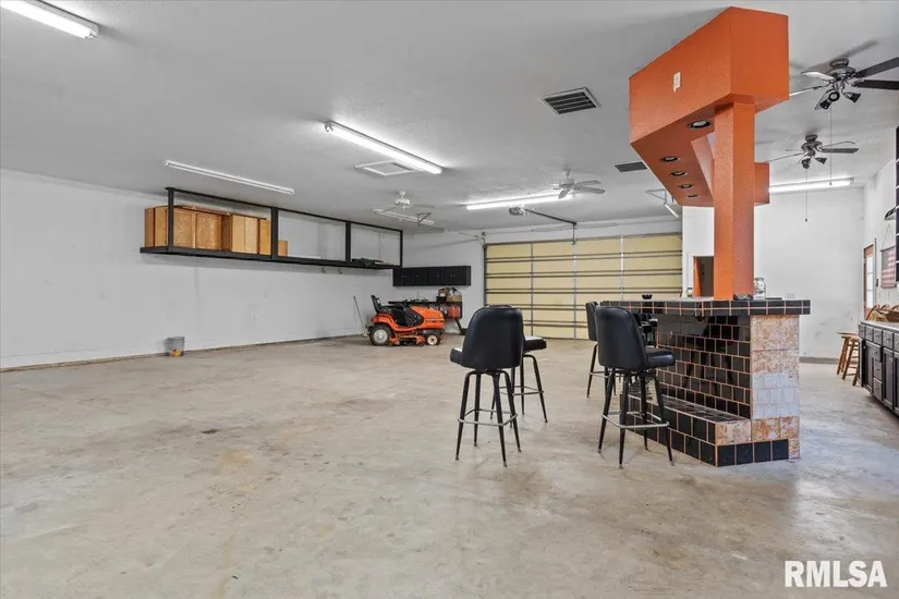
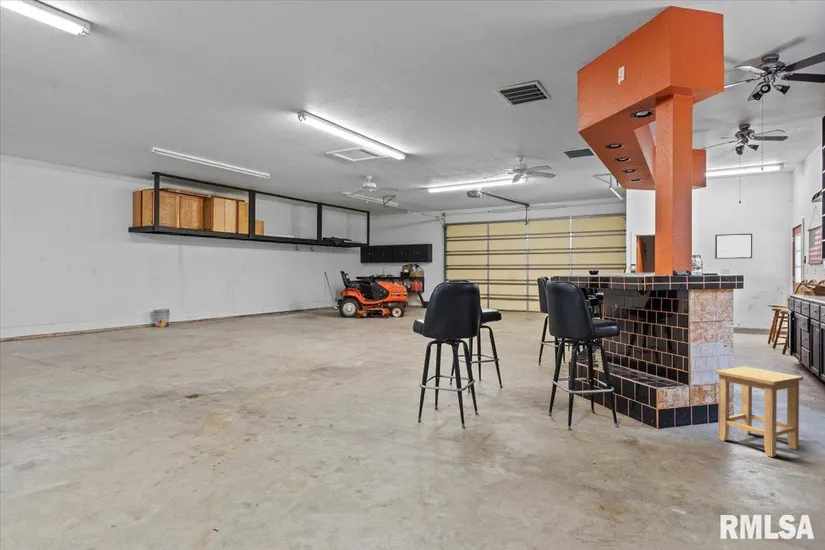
+ stool [714,366,804,458]
+ wall art [714,233,753,260]
